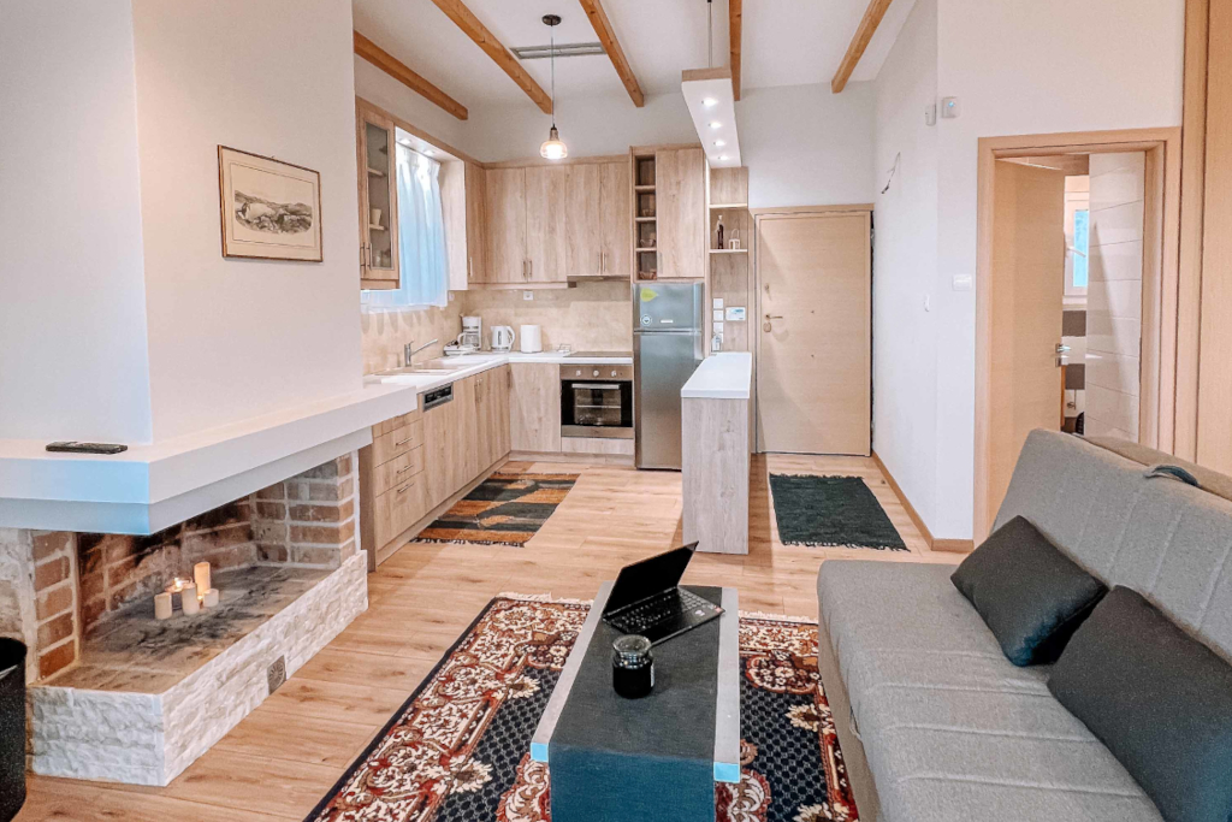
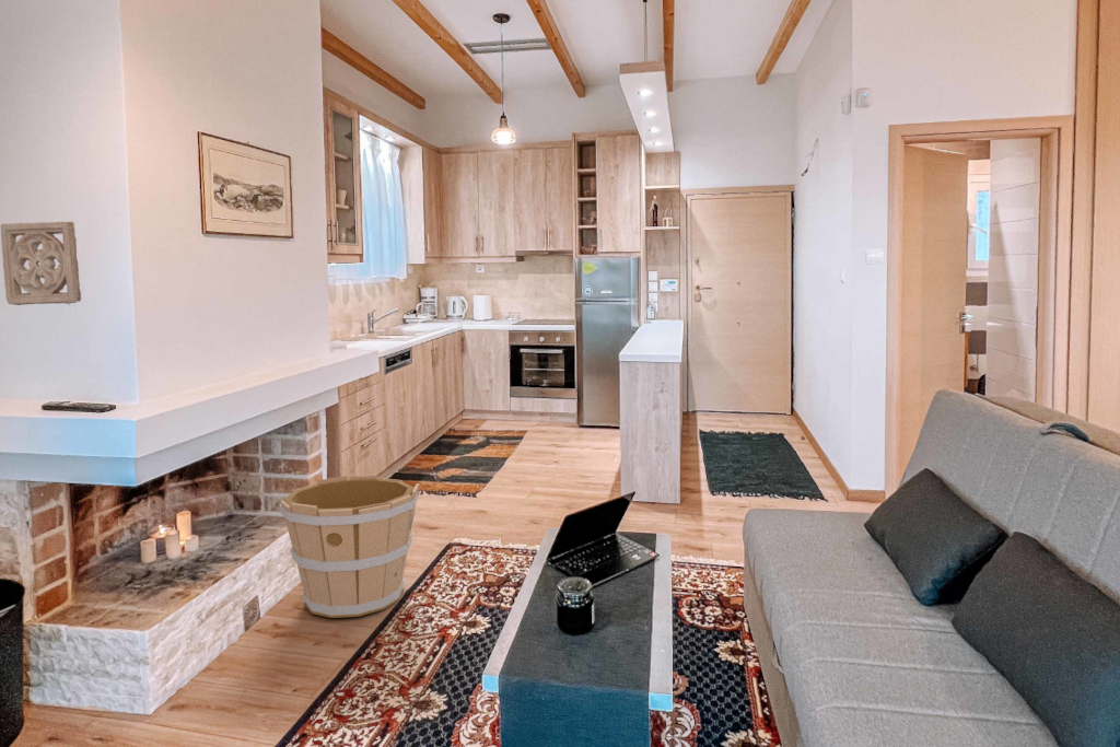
+ wooden bucket [278,475,420,619]
+ wall ornament [0,221,82,306]
